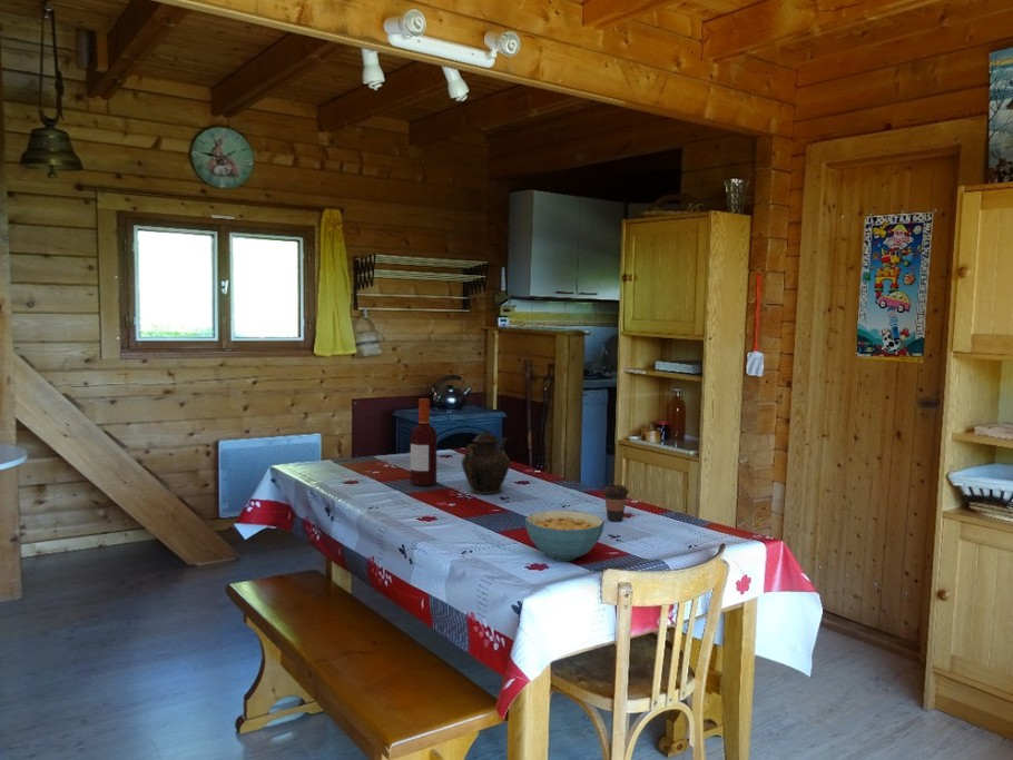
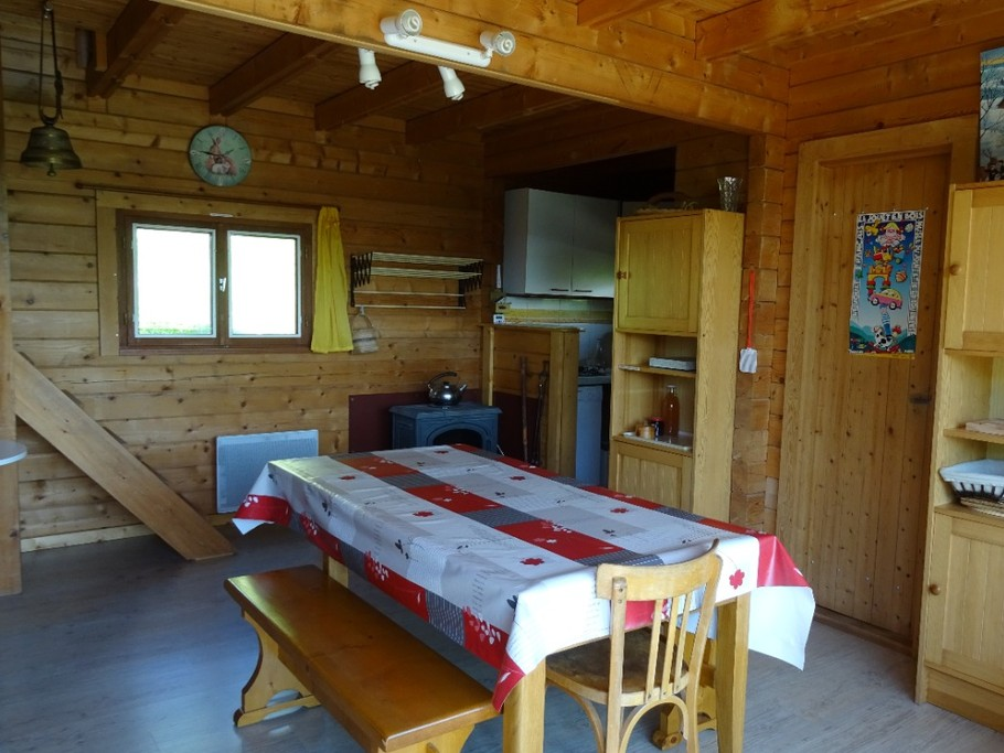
- coffee cup [602,484,630,523]
- teapot [461,428,511,495]
- cereal bowl [524,510,606,562]
- bottle [410,397,437,486]
